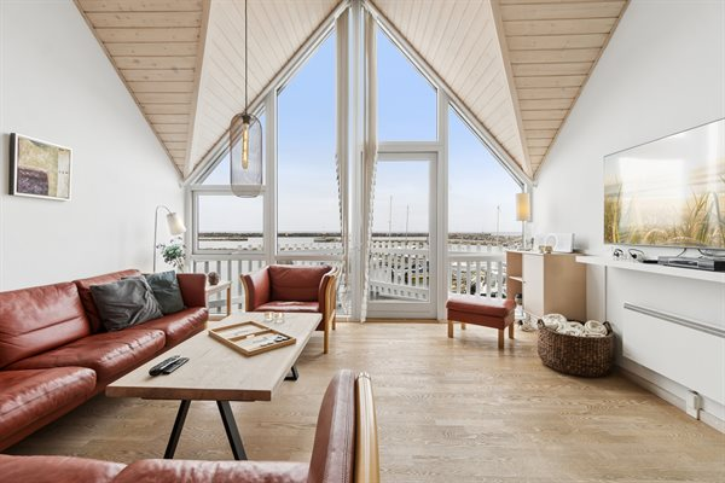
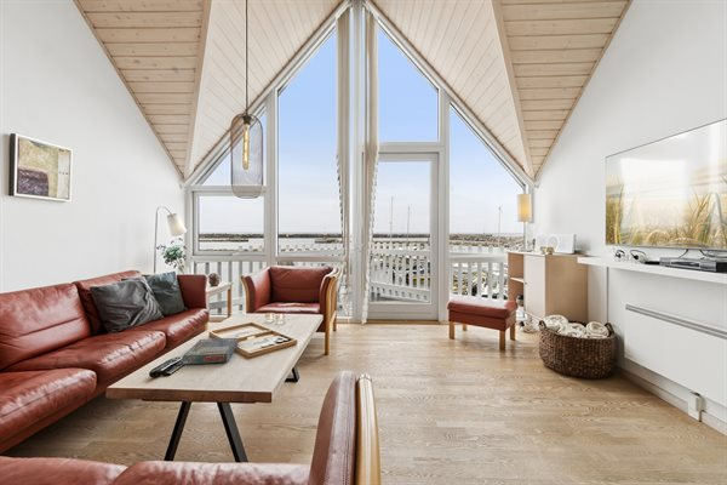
+ board game [182,337,240,365]
